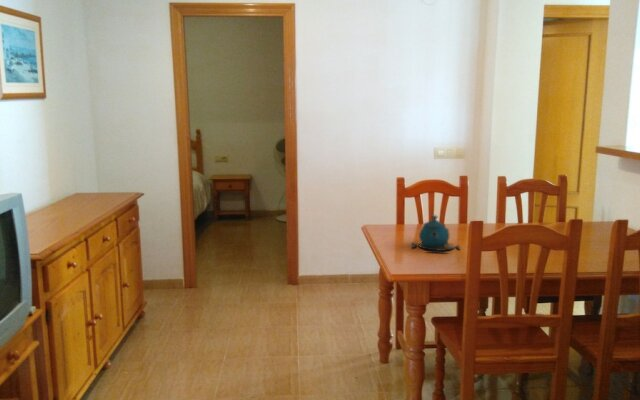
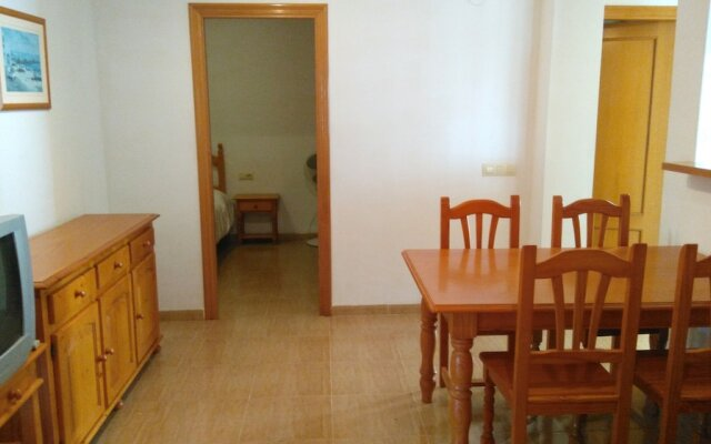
- teapot [411,214,461,254]
